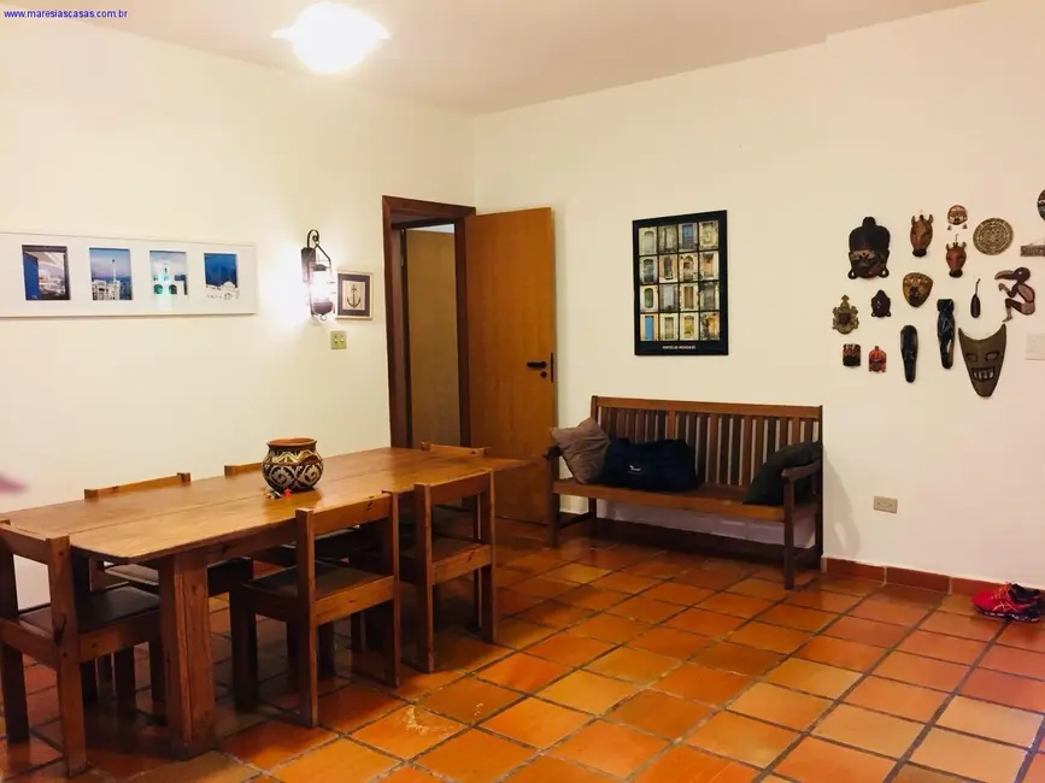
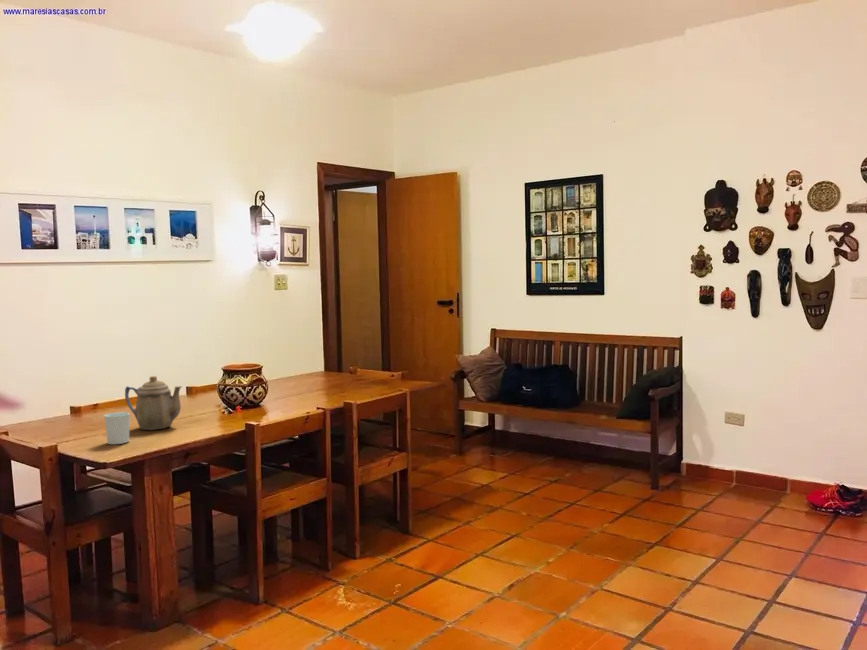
+ cup [103,411,131,445]
+ teapot [124,375,183,431]
